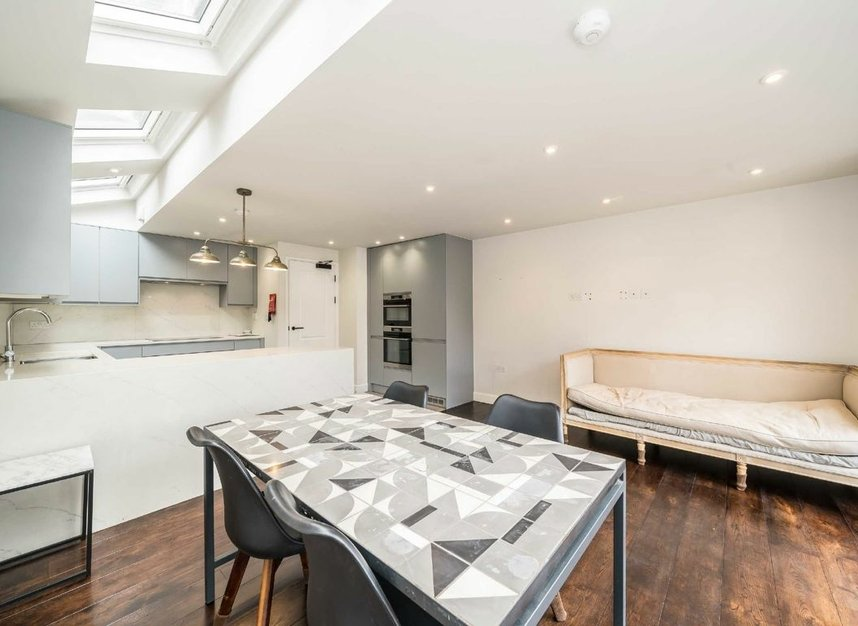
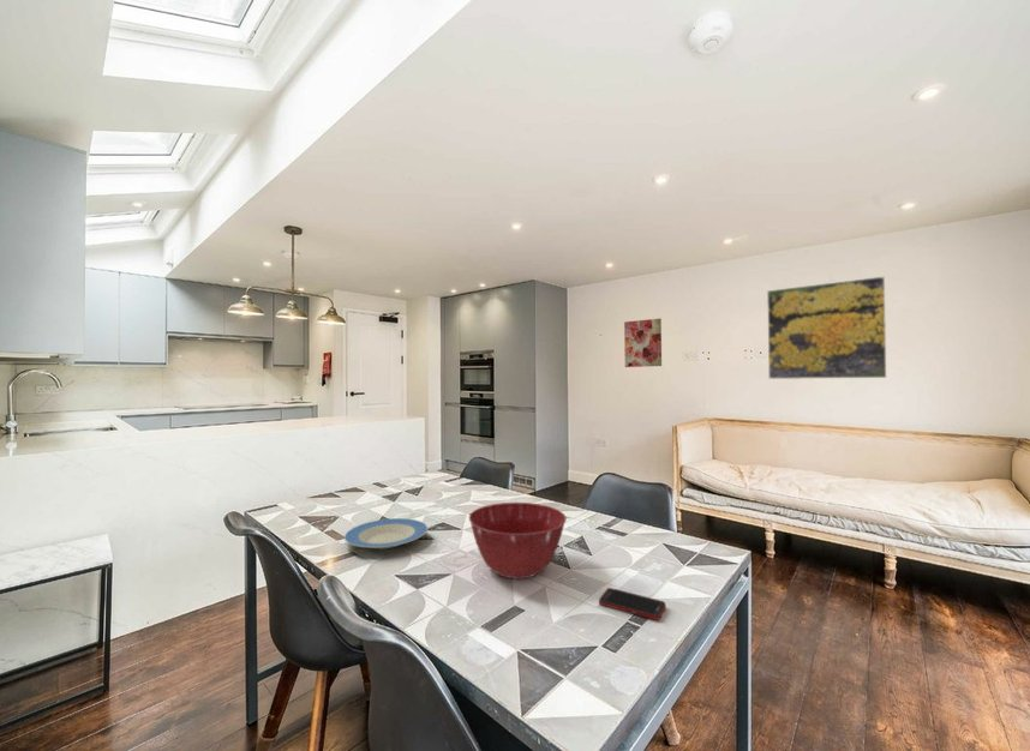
+ cell phone [598,587,667,621]
+ plate [343,517,429,549]
+ wall art [623,317,663,368]
+ mixing bowl [468,501,568,579]
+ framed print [766,275,887,380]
